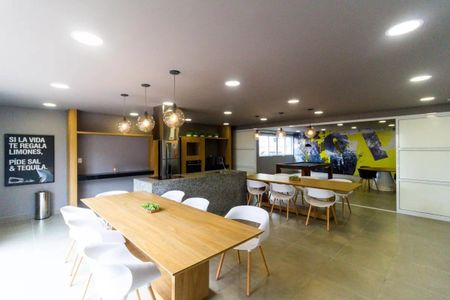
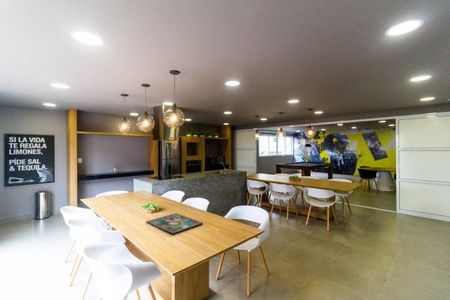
+ framed painting [145,212,204,236]
